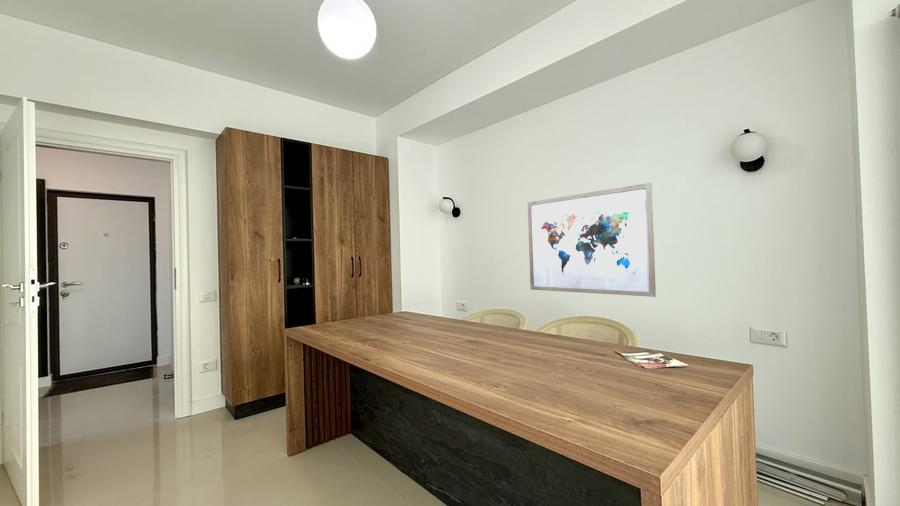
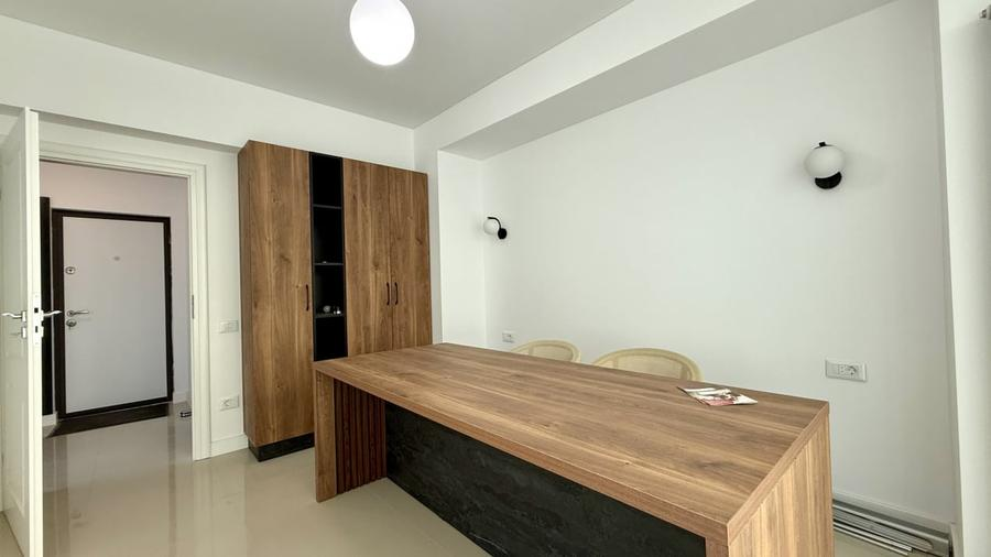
- wall art [527,182,657,298]
